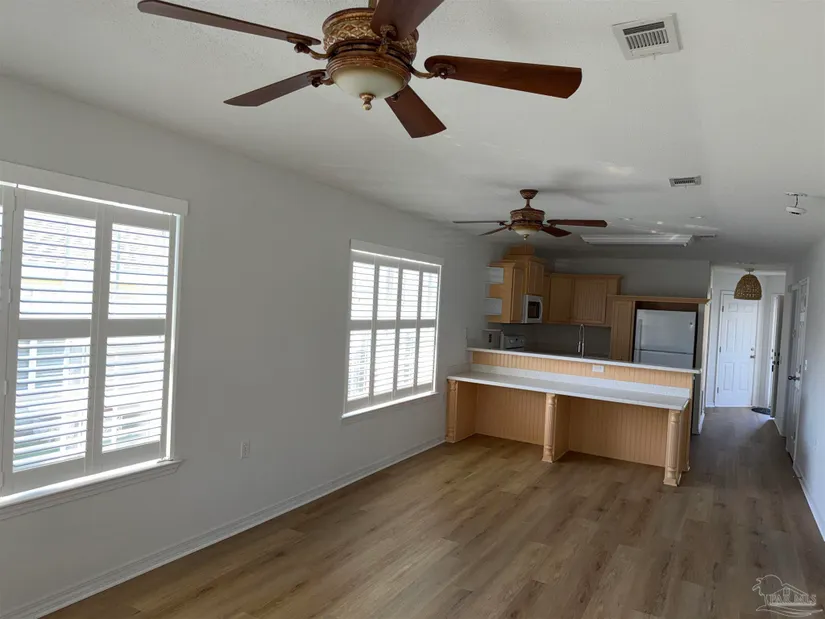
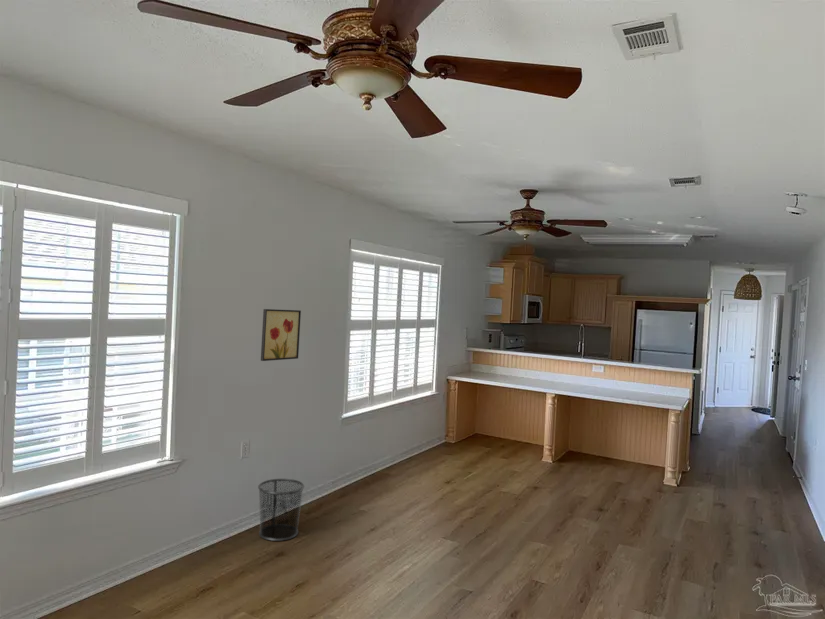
+ wall art [260,308,302,362]
+ waste bin [257,478,305,542]
